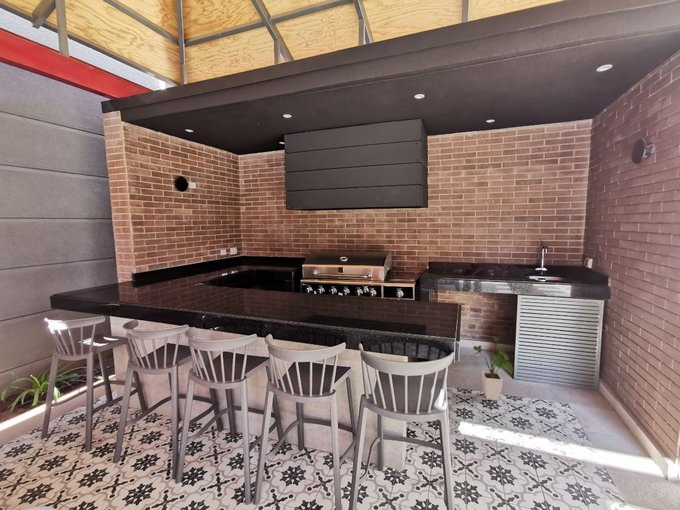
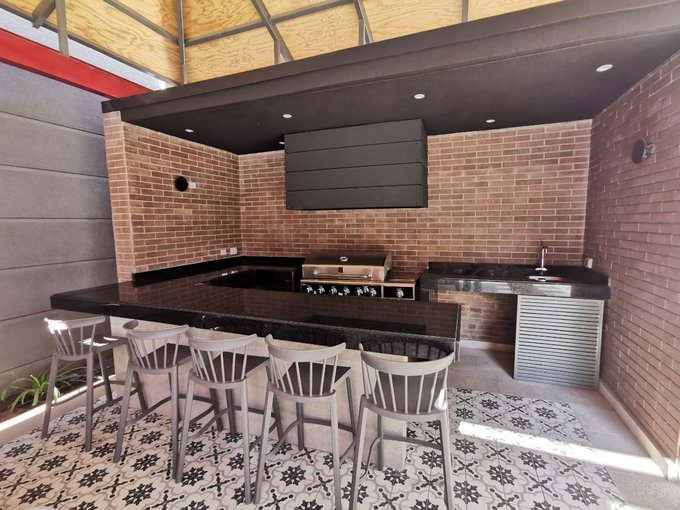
- house plant [470,335,514,401]
